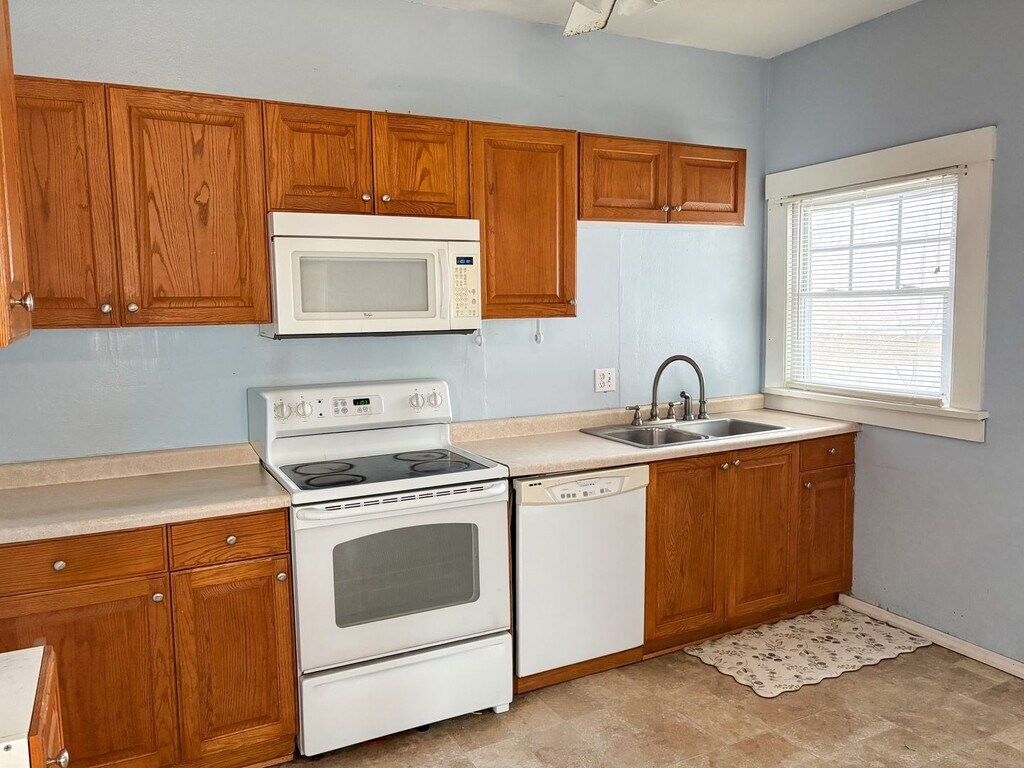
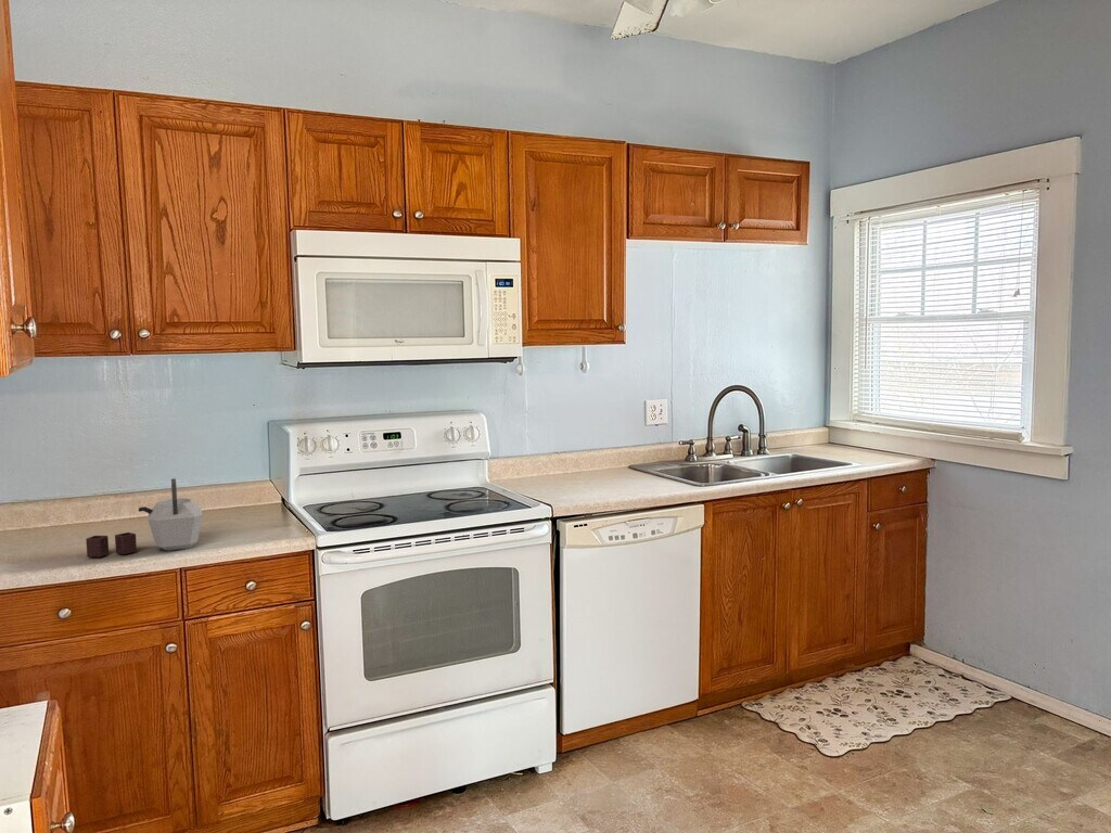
+ kettle [85,477,204,558]
